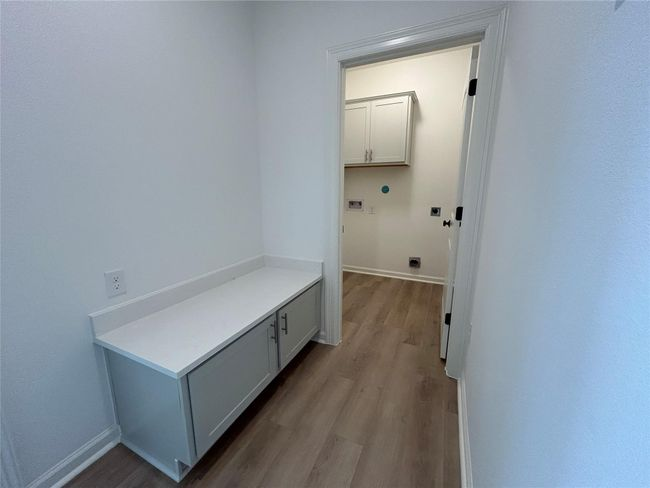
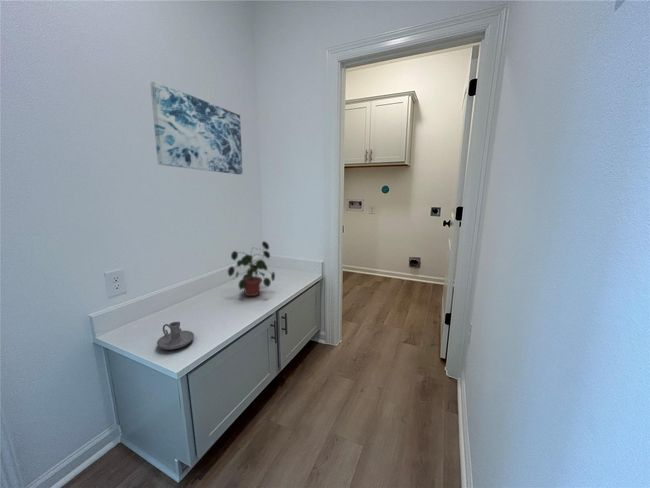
+ candle holder [156,321,195,351]
+ potted plant [227,240,276,297]
+ wall art [149,80,244,175]
